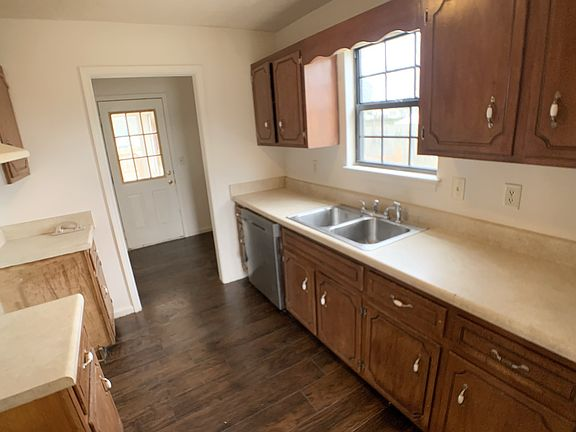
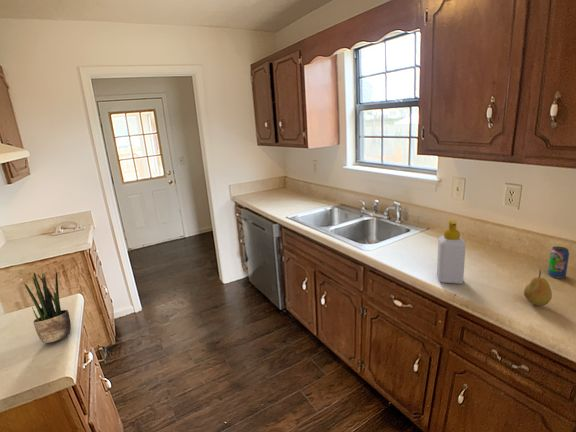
+ soap bottle [436,219,467,285]
+ potted plant [23,271,72,344]
+ beverage can [547,245,570,279]
+ fruit [523,269,553,307]
